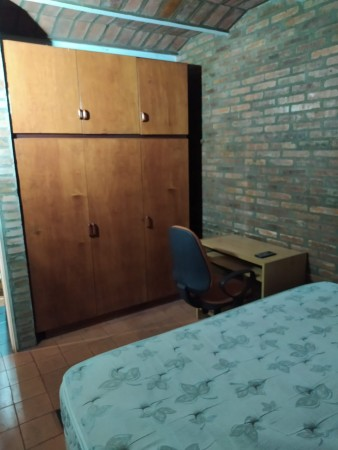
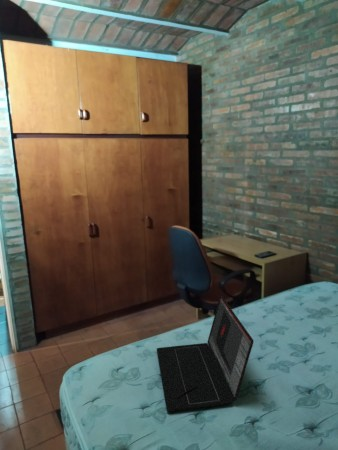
+ laptop [156,295,255,412]
